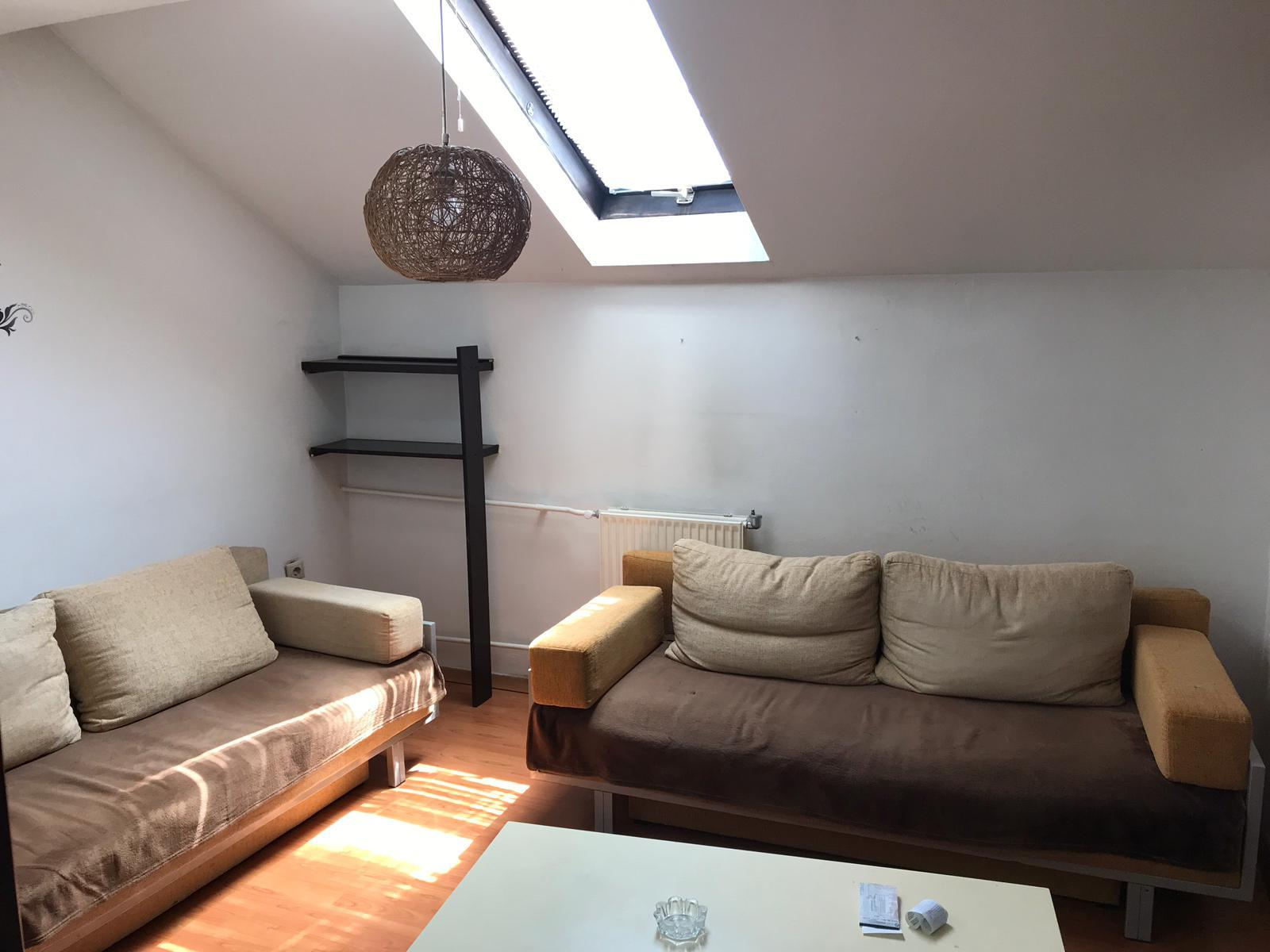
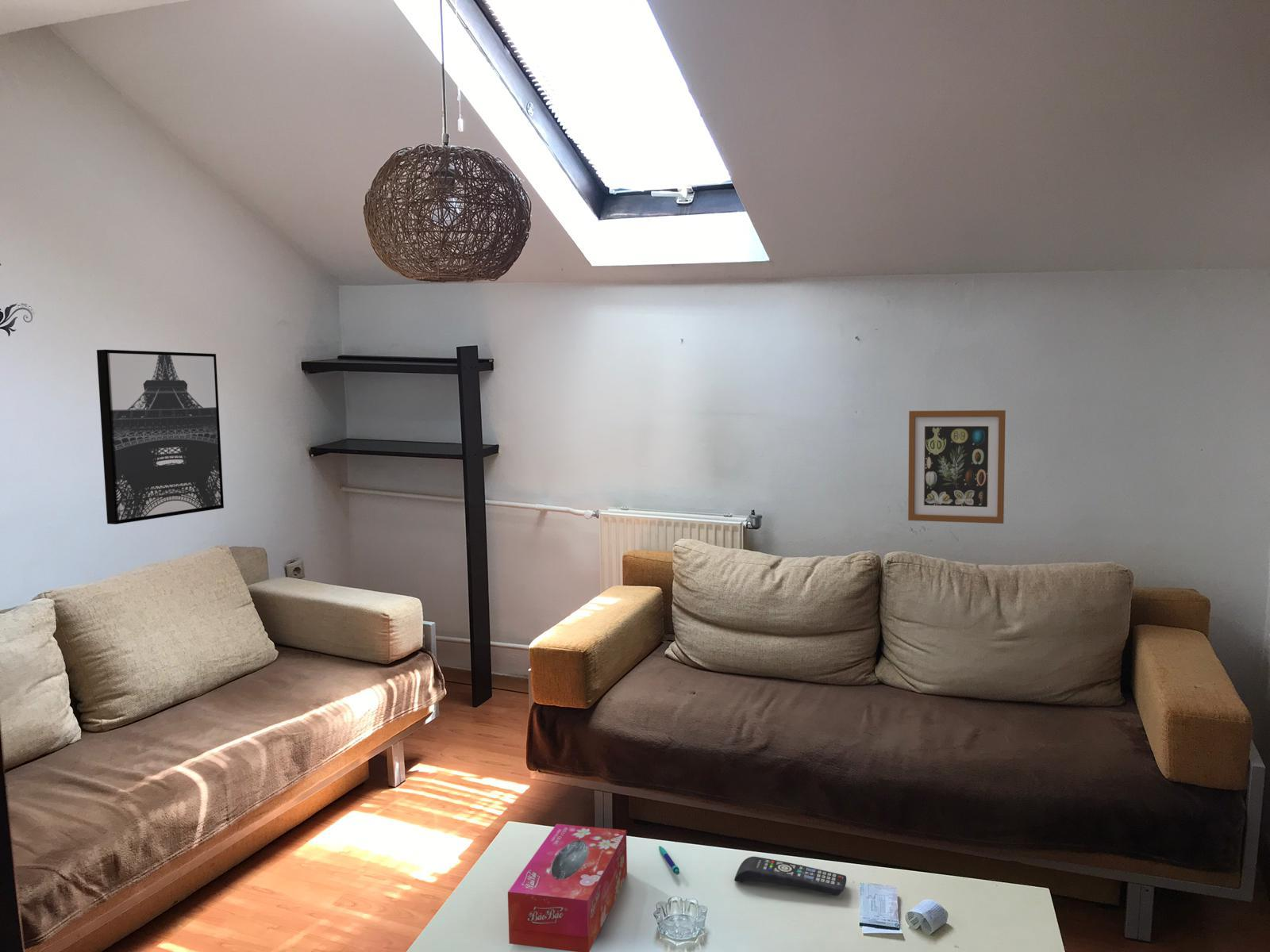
+ wall art [96,349,225,525]
+ pen [658,846,680,875]
+ tissue box [507,823,628,952]
+ wall art [907,409,1006,524]
+ remote control [733,856,847,896]
